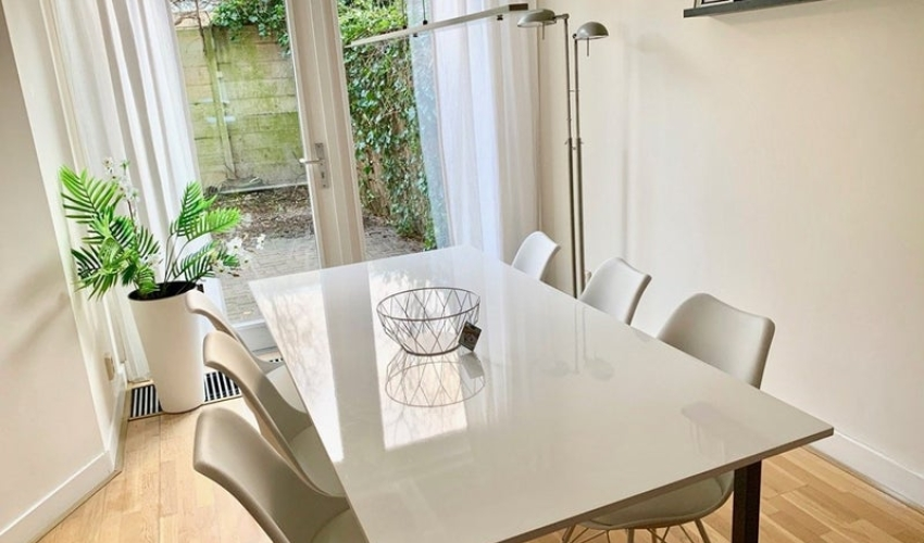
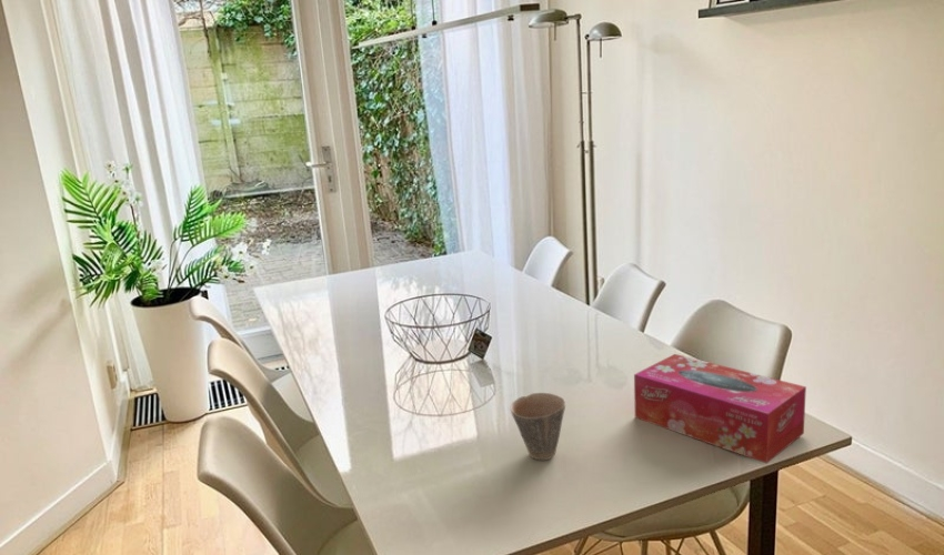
+ cup [509,392,566,461]
+ tissue box [633,353,807,464]
